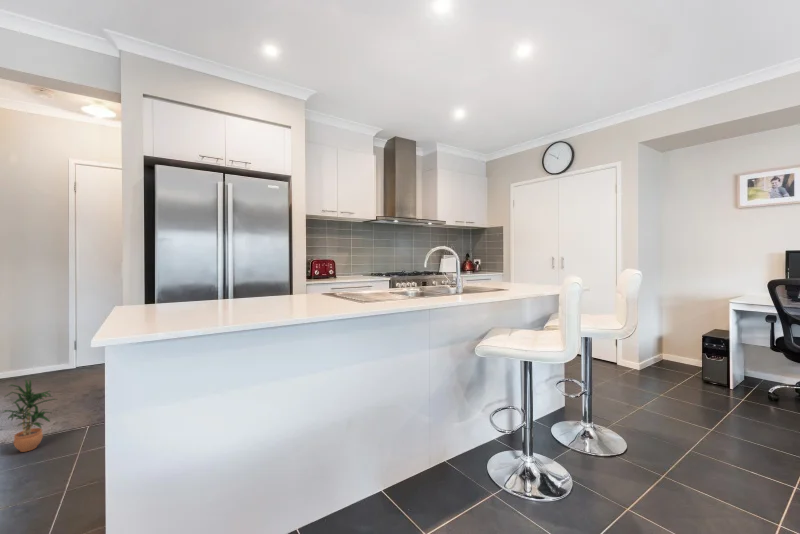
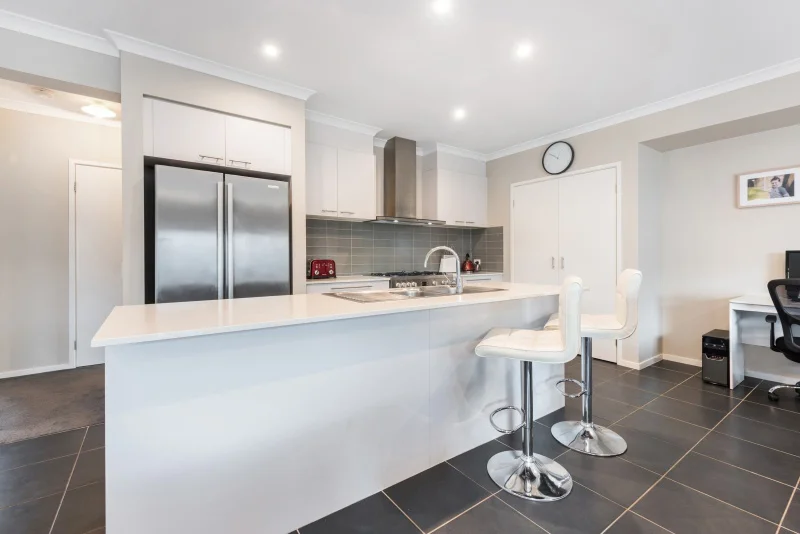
- potted plant [1,379,57,453]
